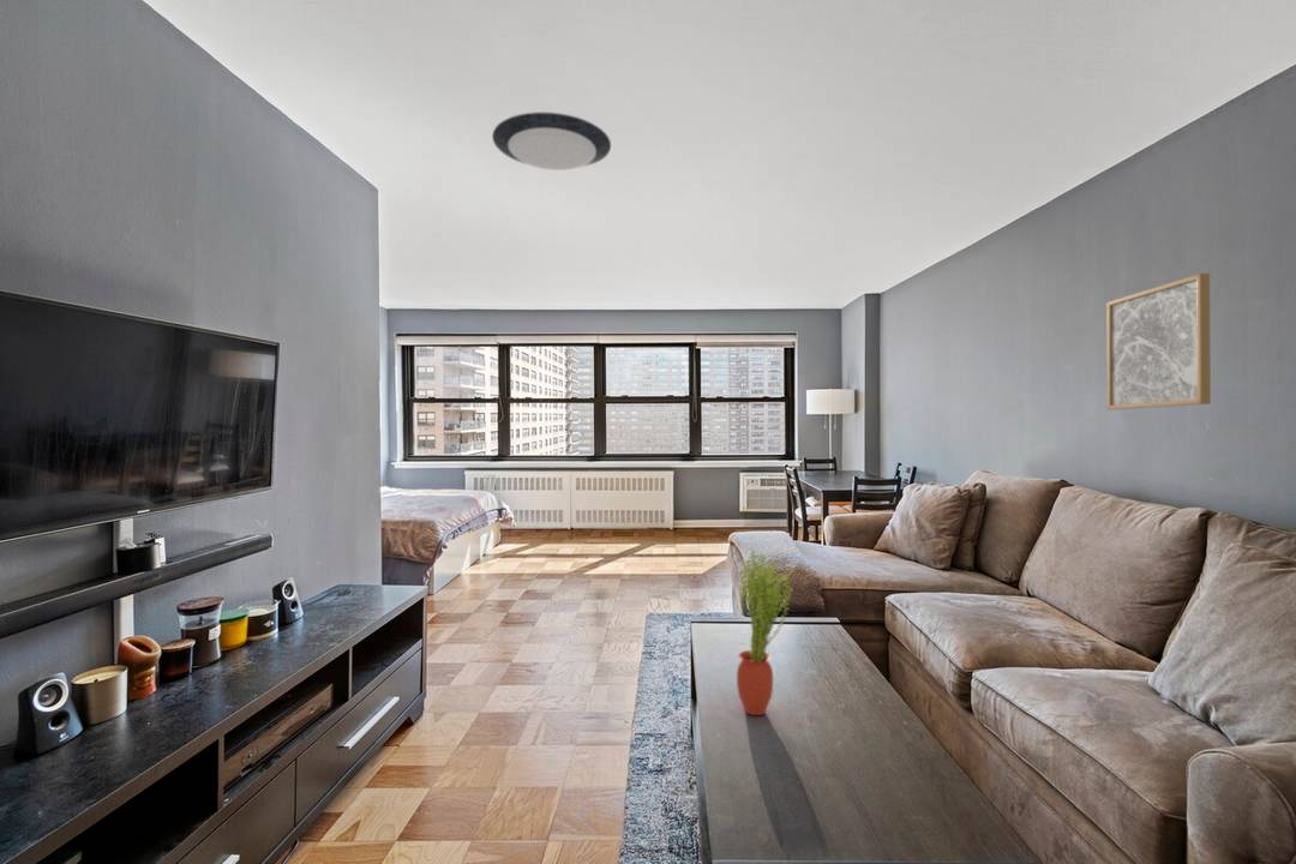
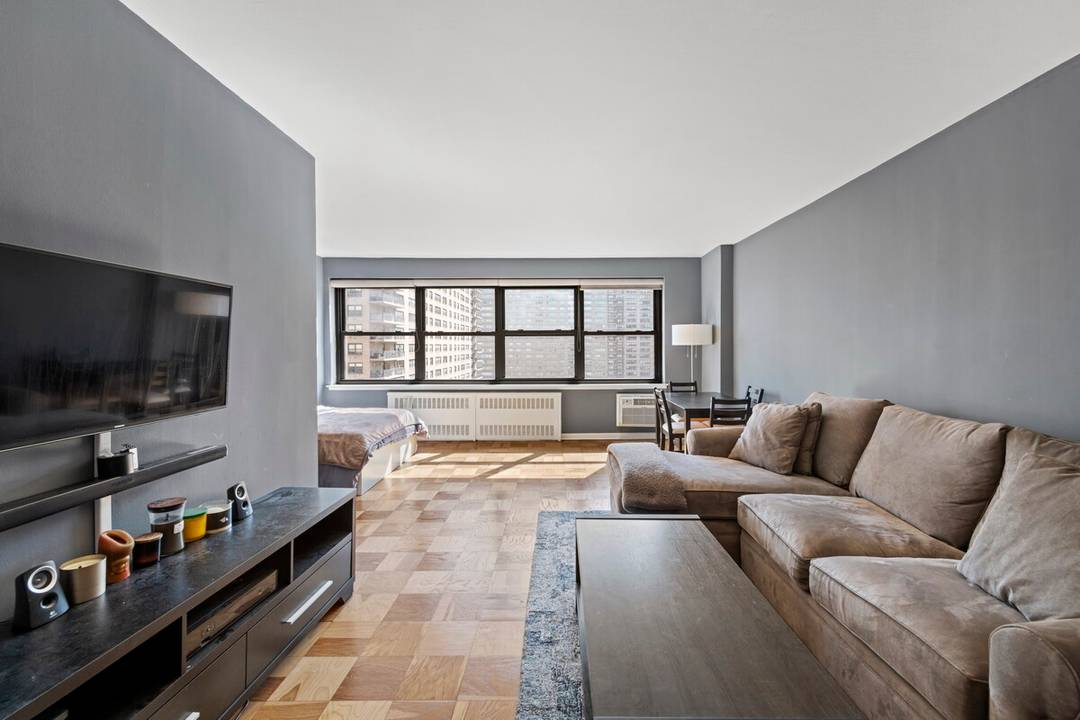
- ceiling light [491,110,612,172]
- wall art [1106,272,1212,410]
- potted plant [736,547,794,716]
